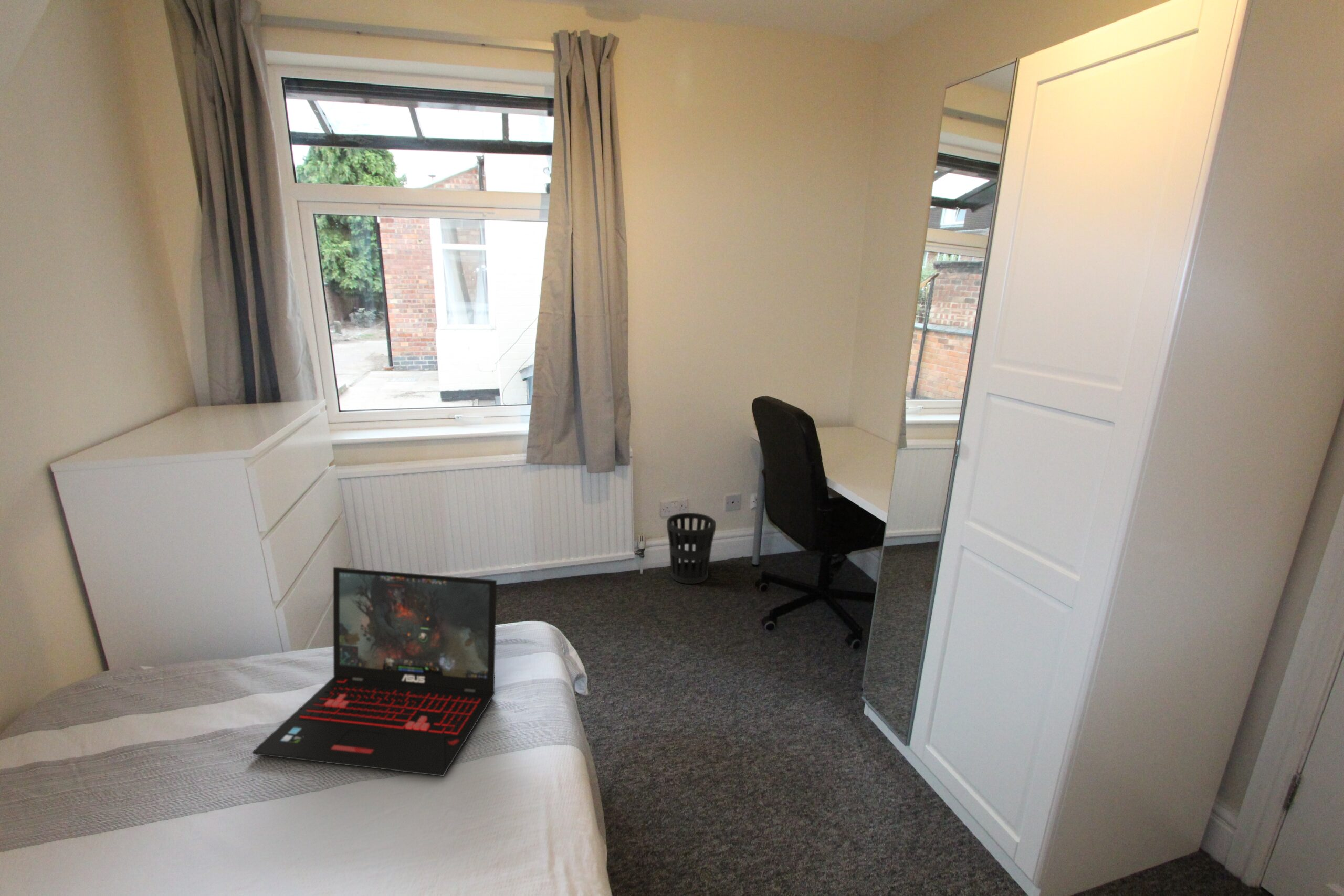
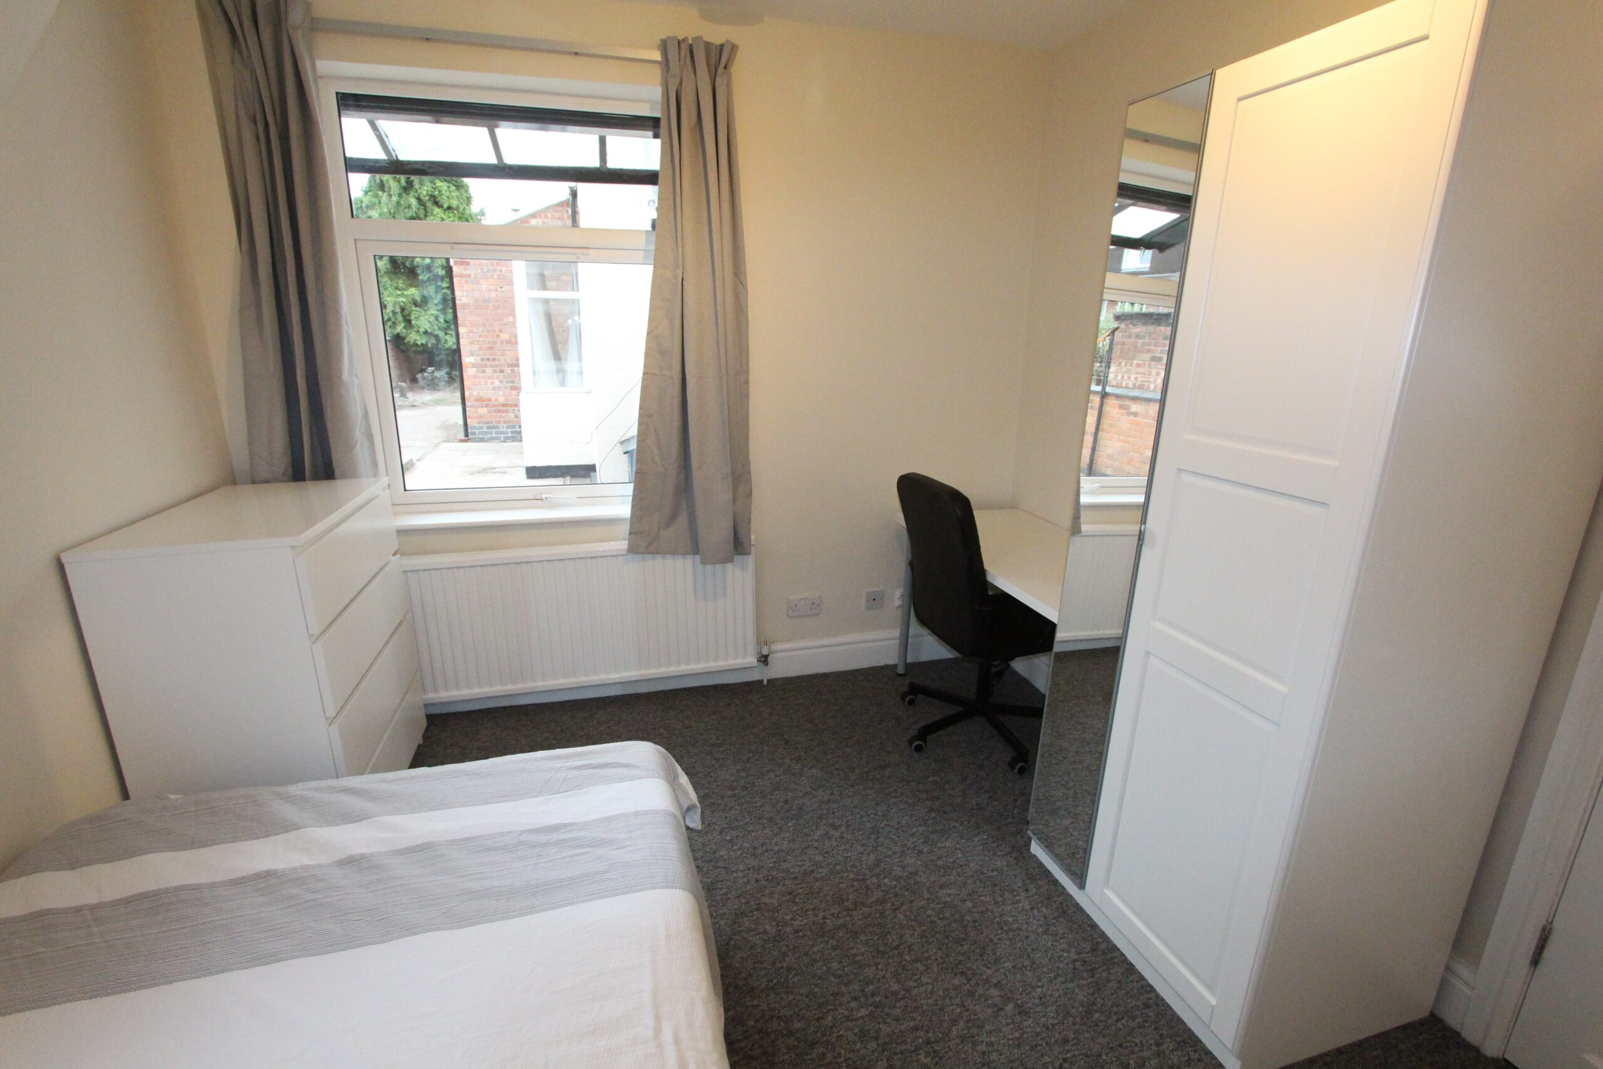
- wastebasket [666,512,717,584]
- laptop [251,567,497,777]
